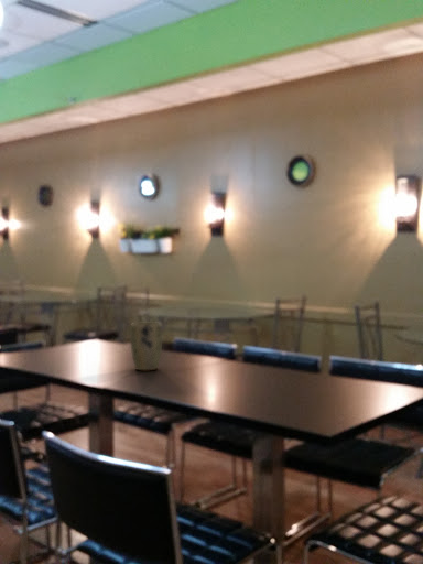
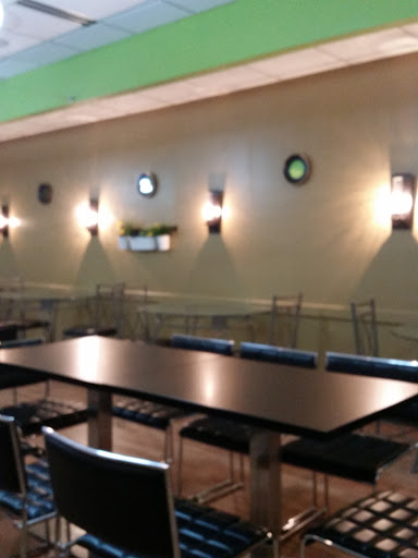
- plant pot [130,322,163,371]
